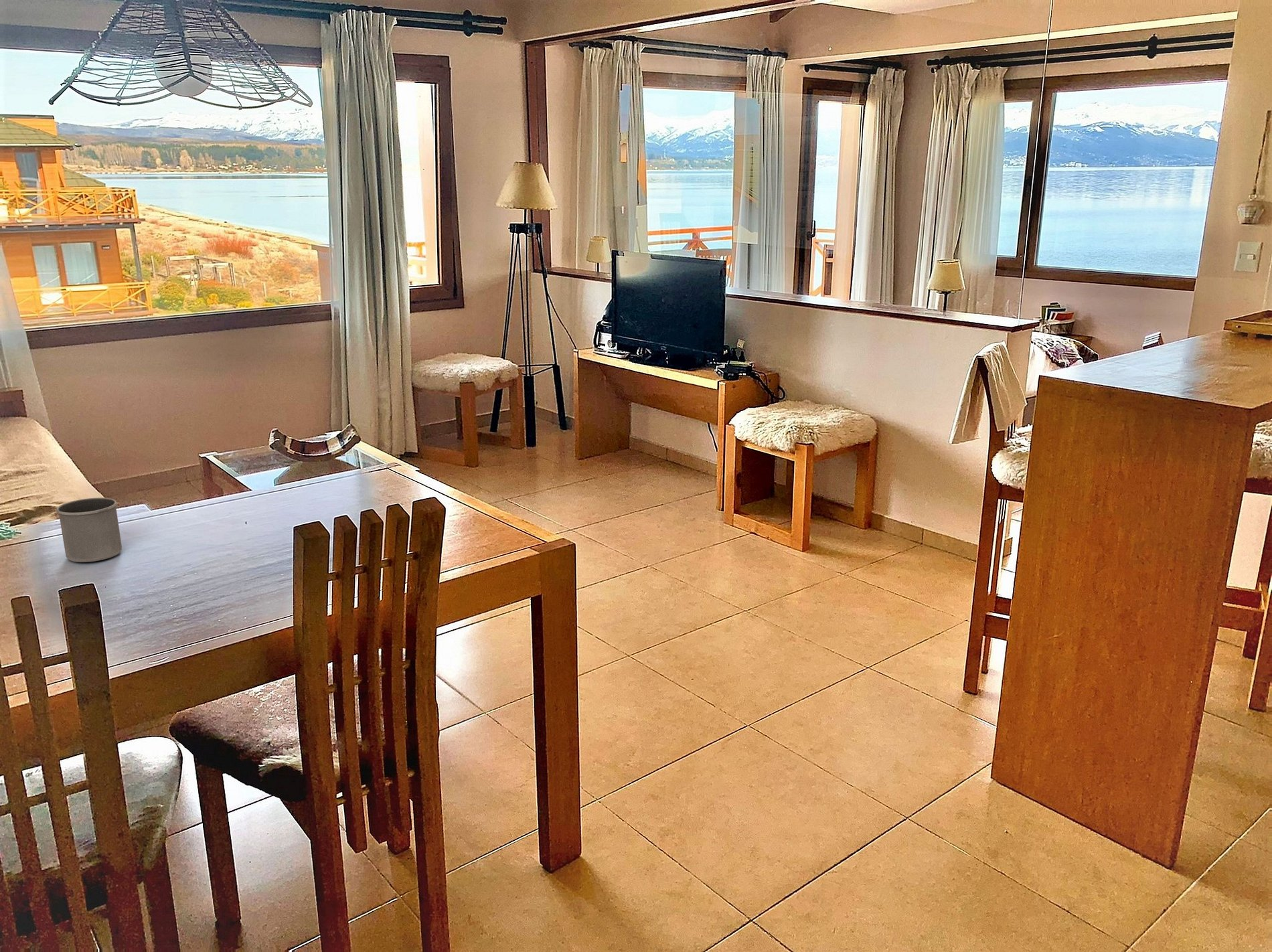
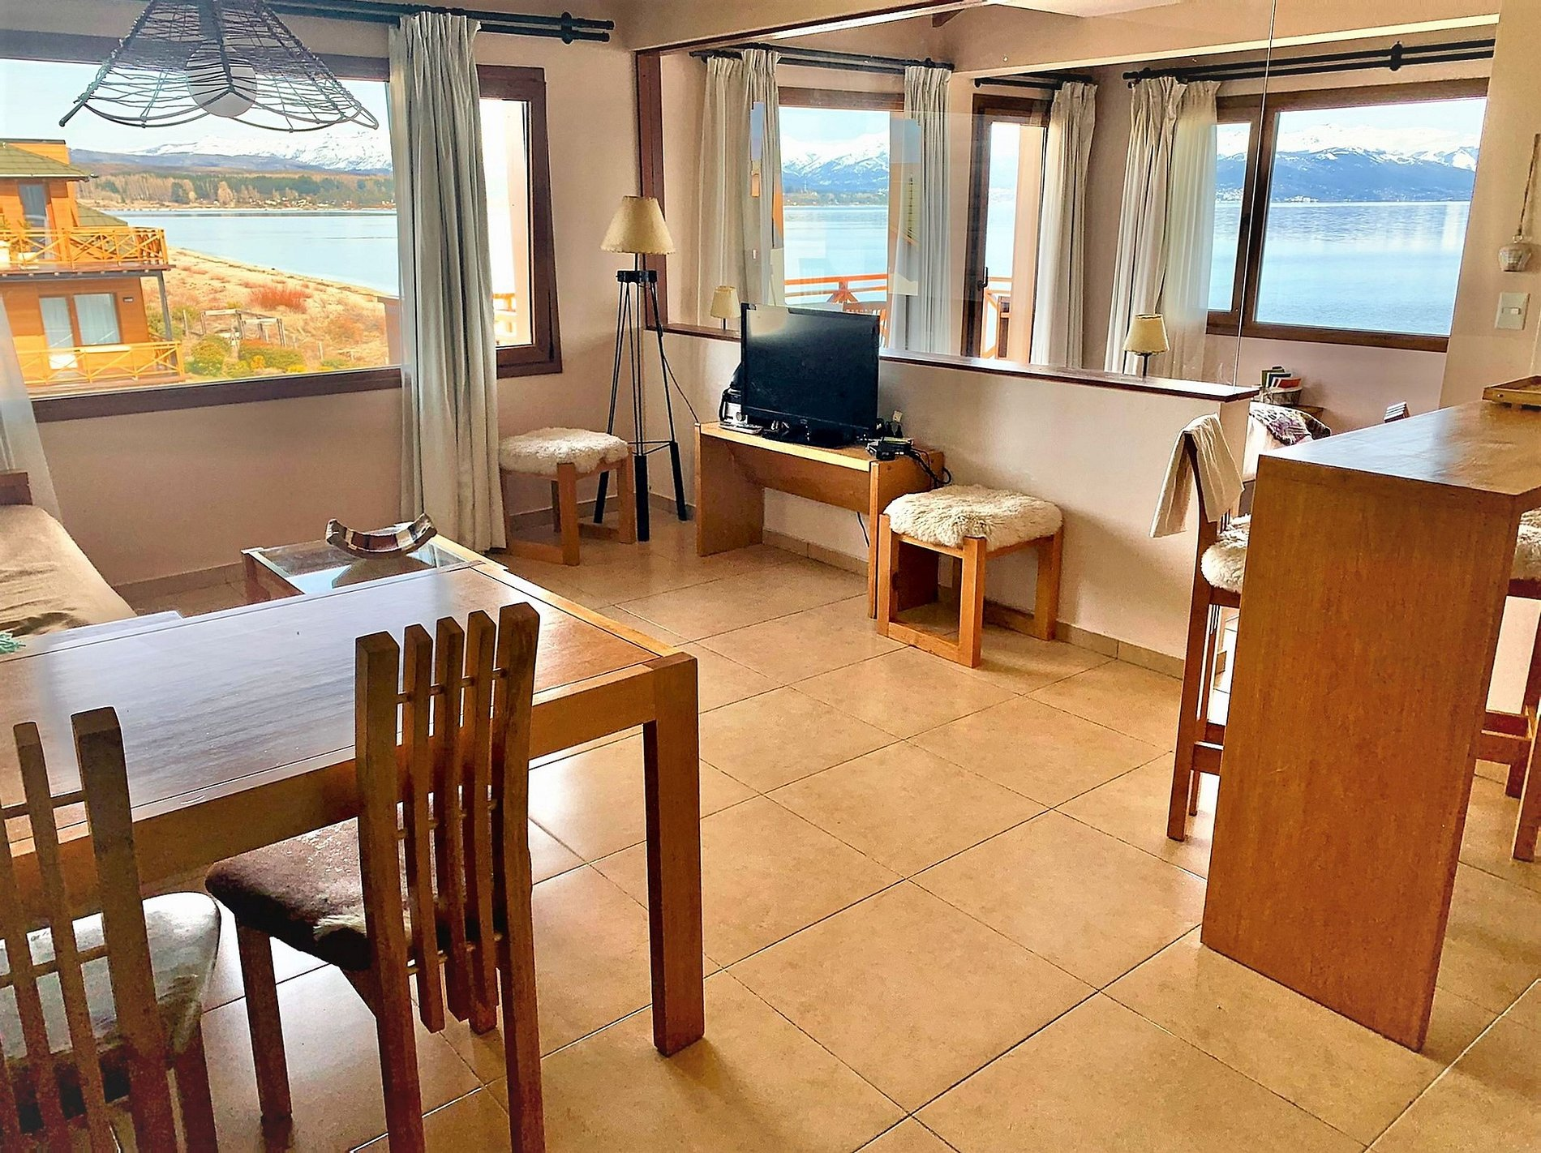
- mug [56,497,123,563]
